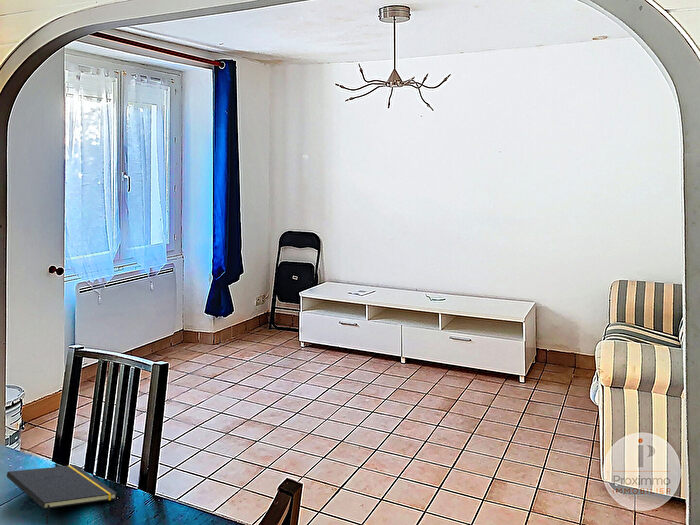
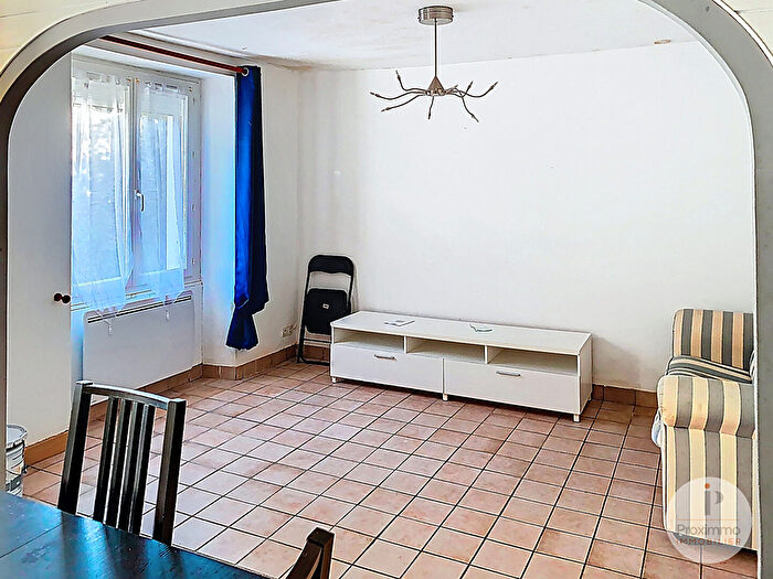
- notepad [6,464,118,525]
